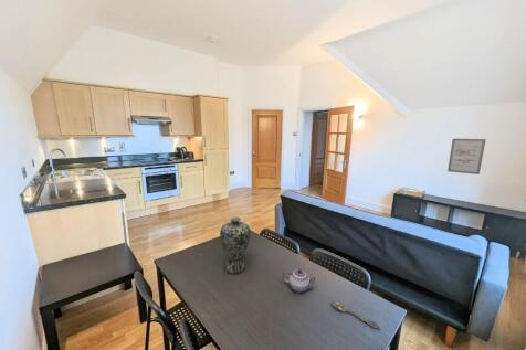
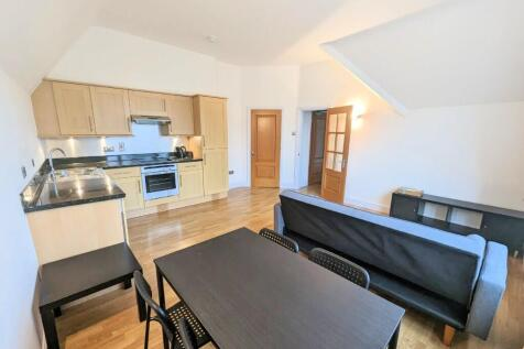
- wall art [446,138,487,176]
- vase [219,216,252,275]
- spoon [330,300,382,330]
- teapot [282,268,317,294]
